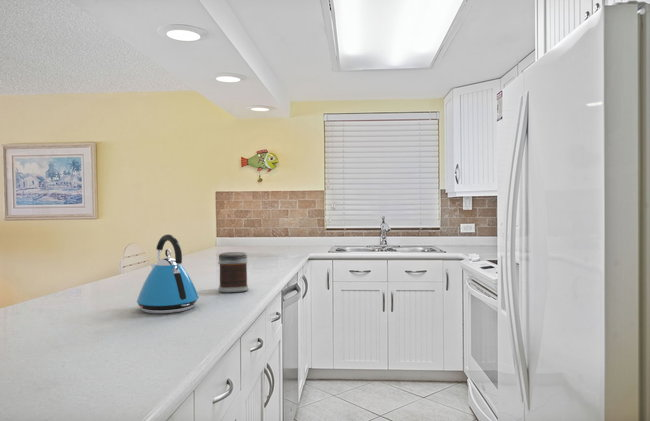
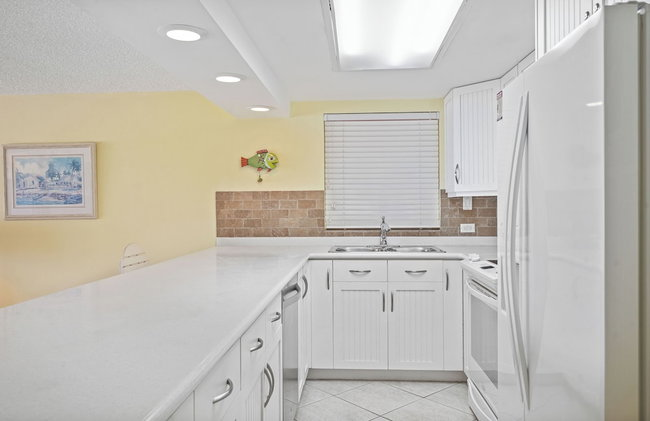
- jar [217,251,249,293]
- kettle [136,233,199,315]
